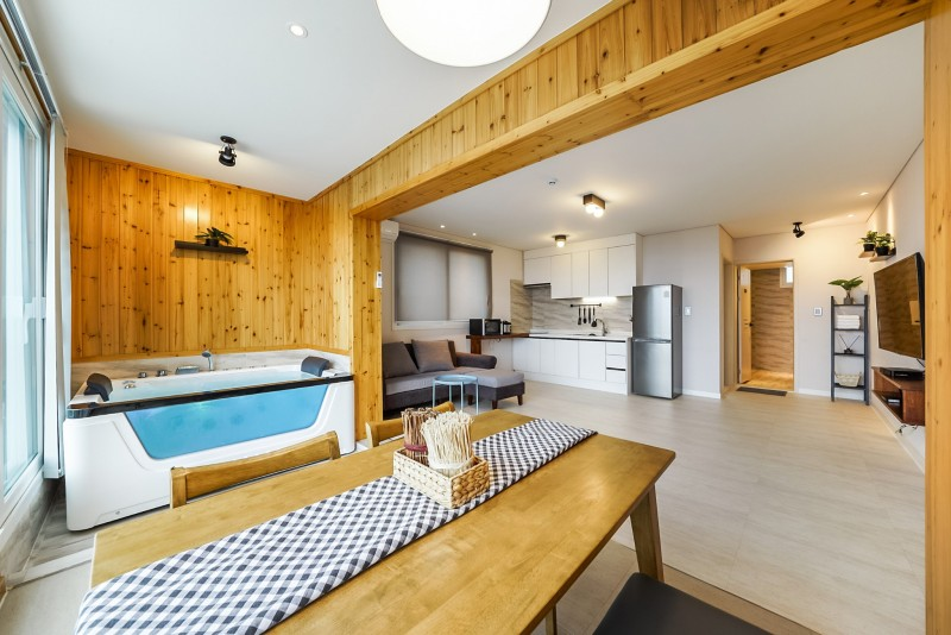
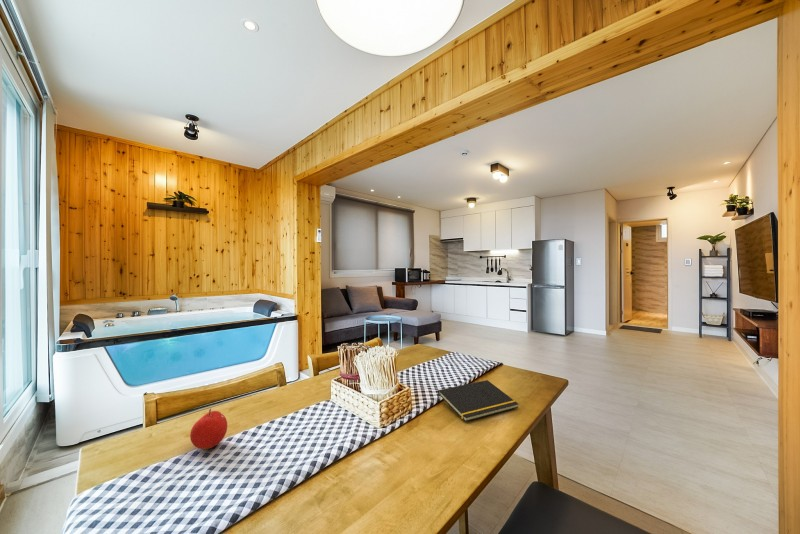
+ fruit [189,408,228,450]
+ notepad [436,379,519,423]
